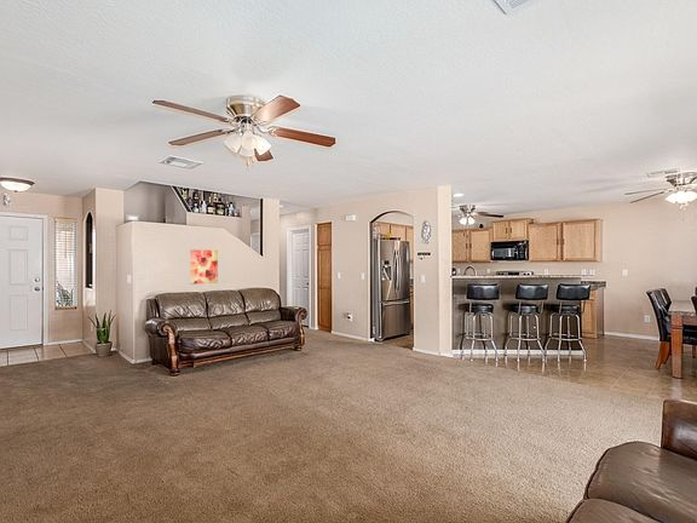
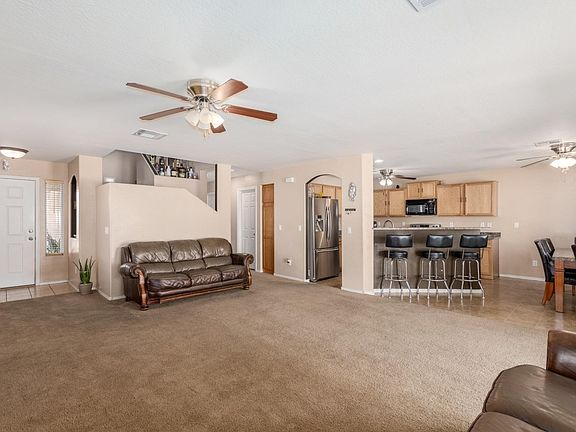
- wall art [189,248,219,286]
